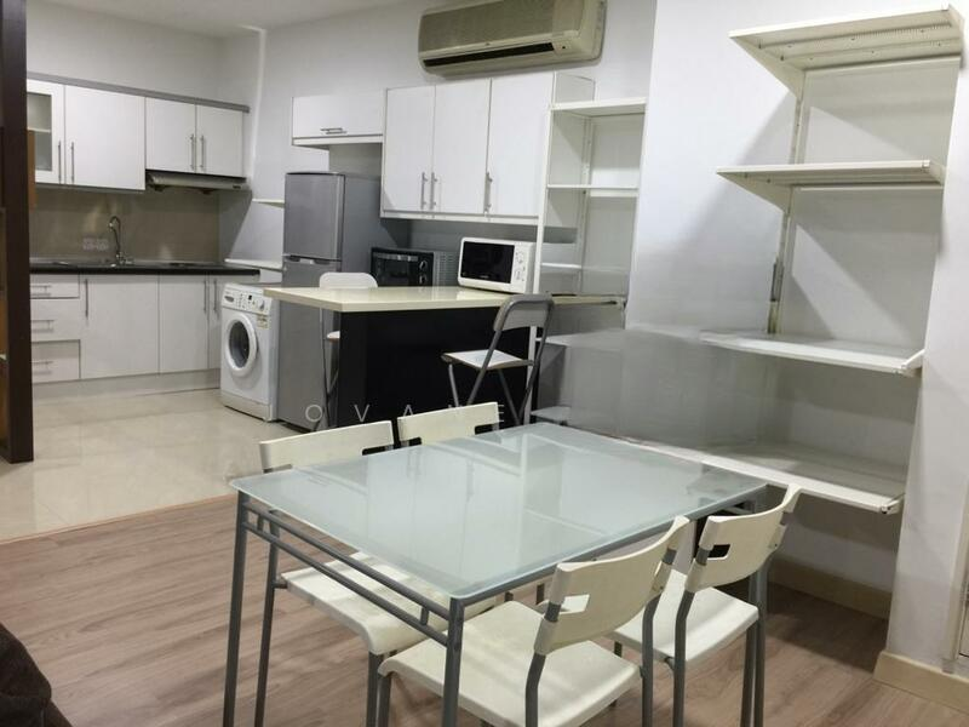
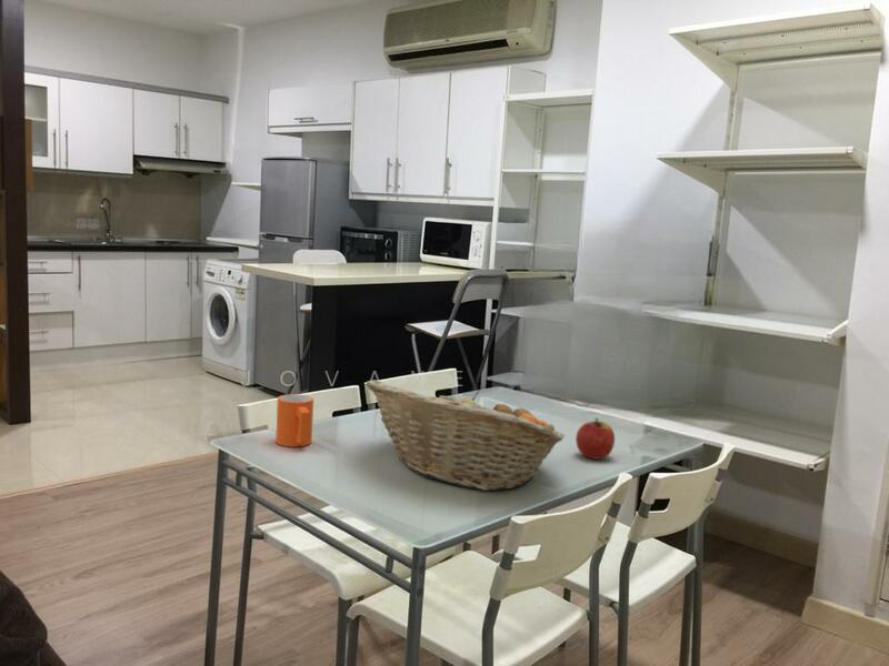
+ apple [575,417,616,461]
+ mug [274,393,314,448]
+ fruit basket [366,379,566,492]
